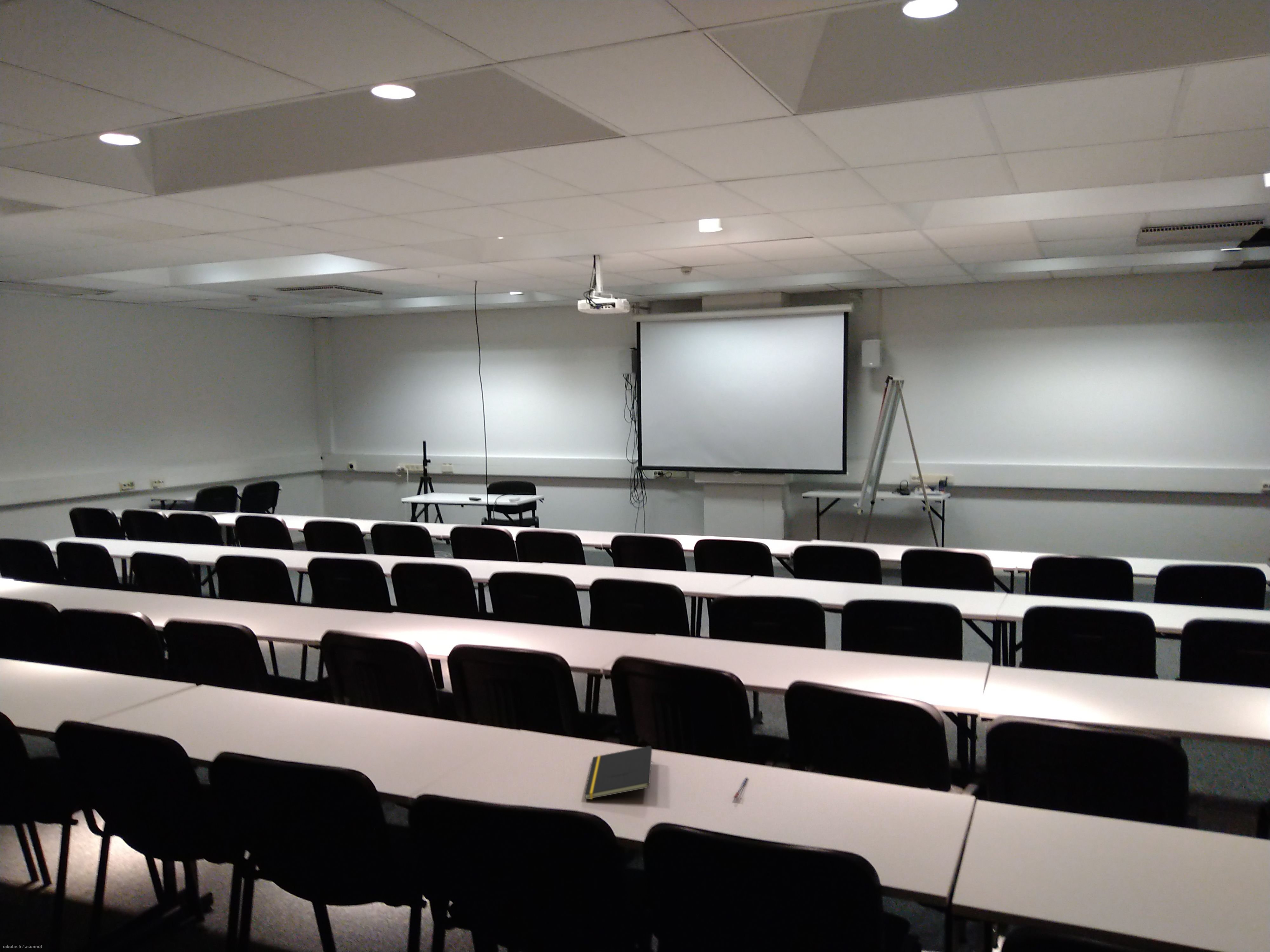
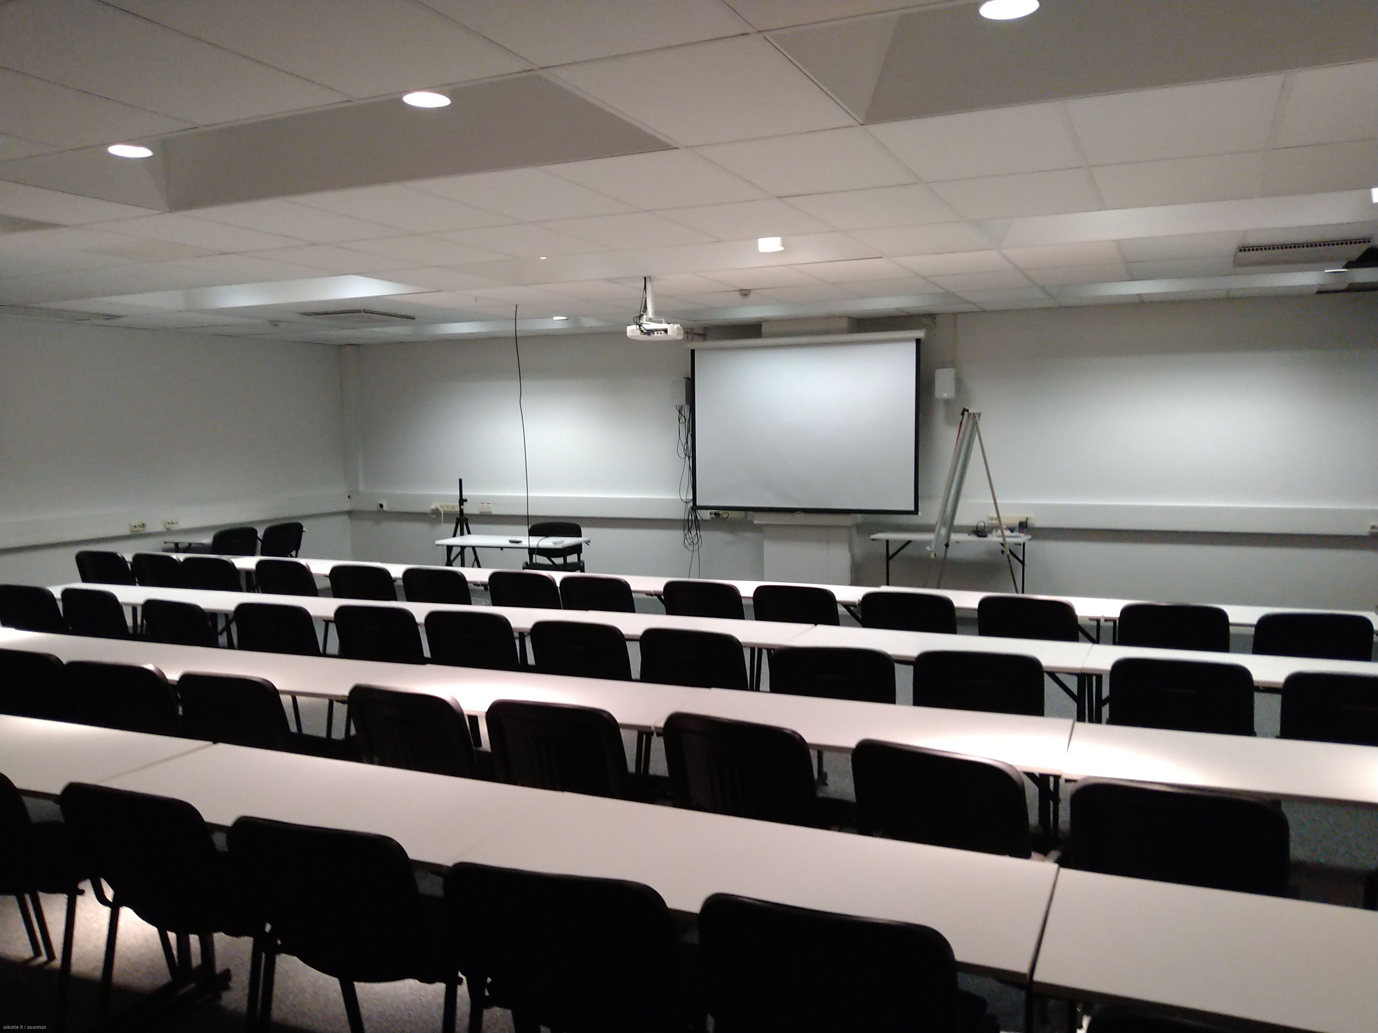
- notepad [584,745,652,800]
- pen [733,777,749,799]
